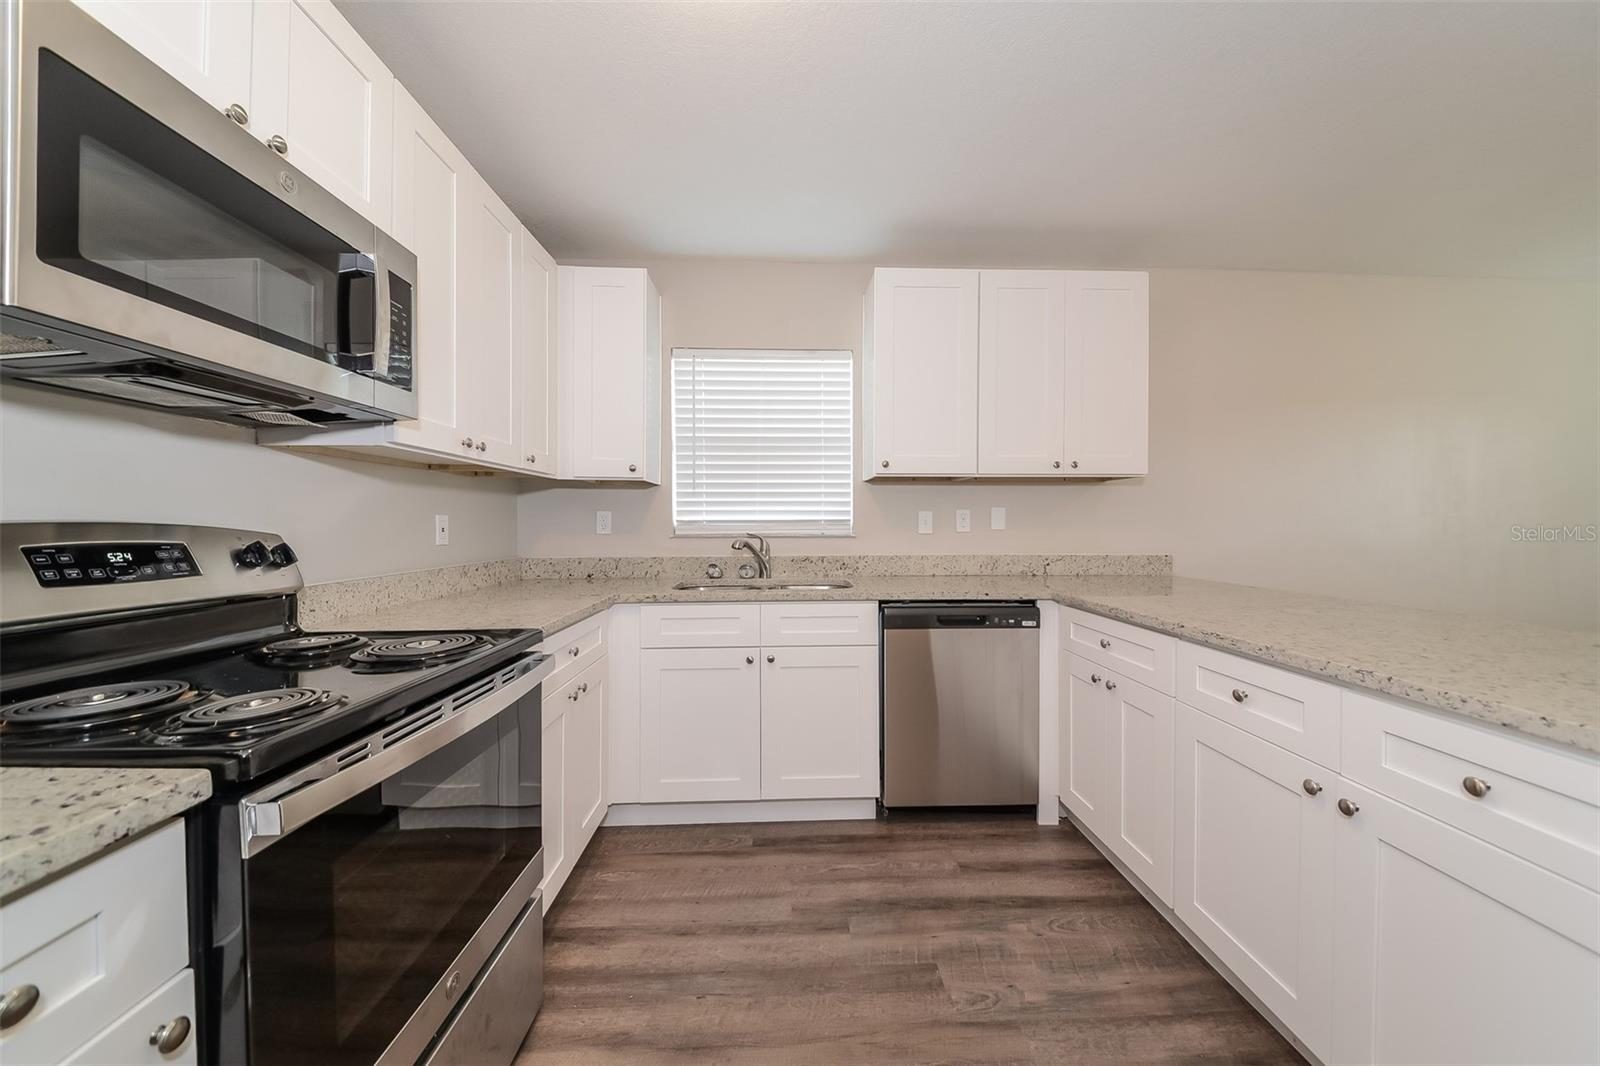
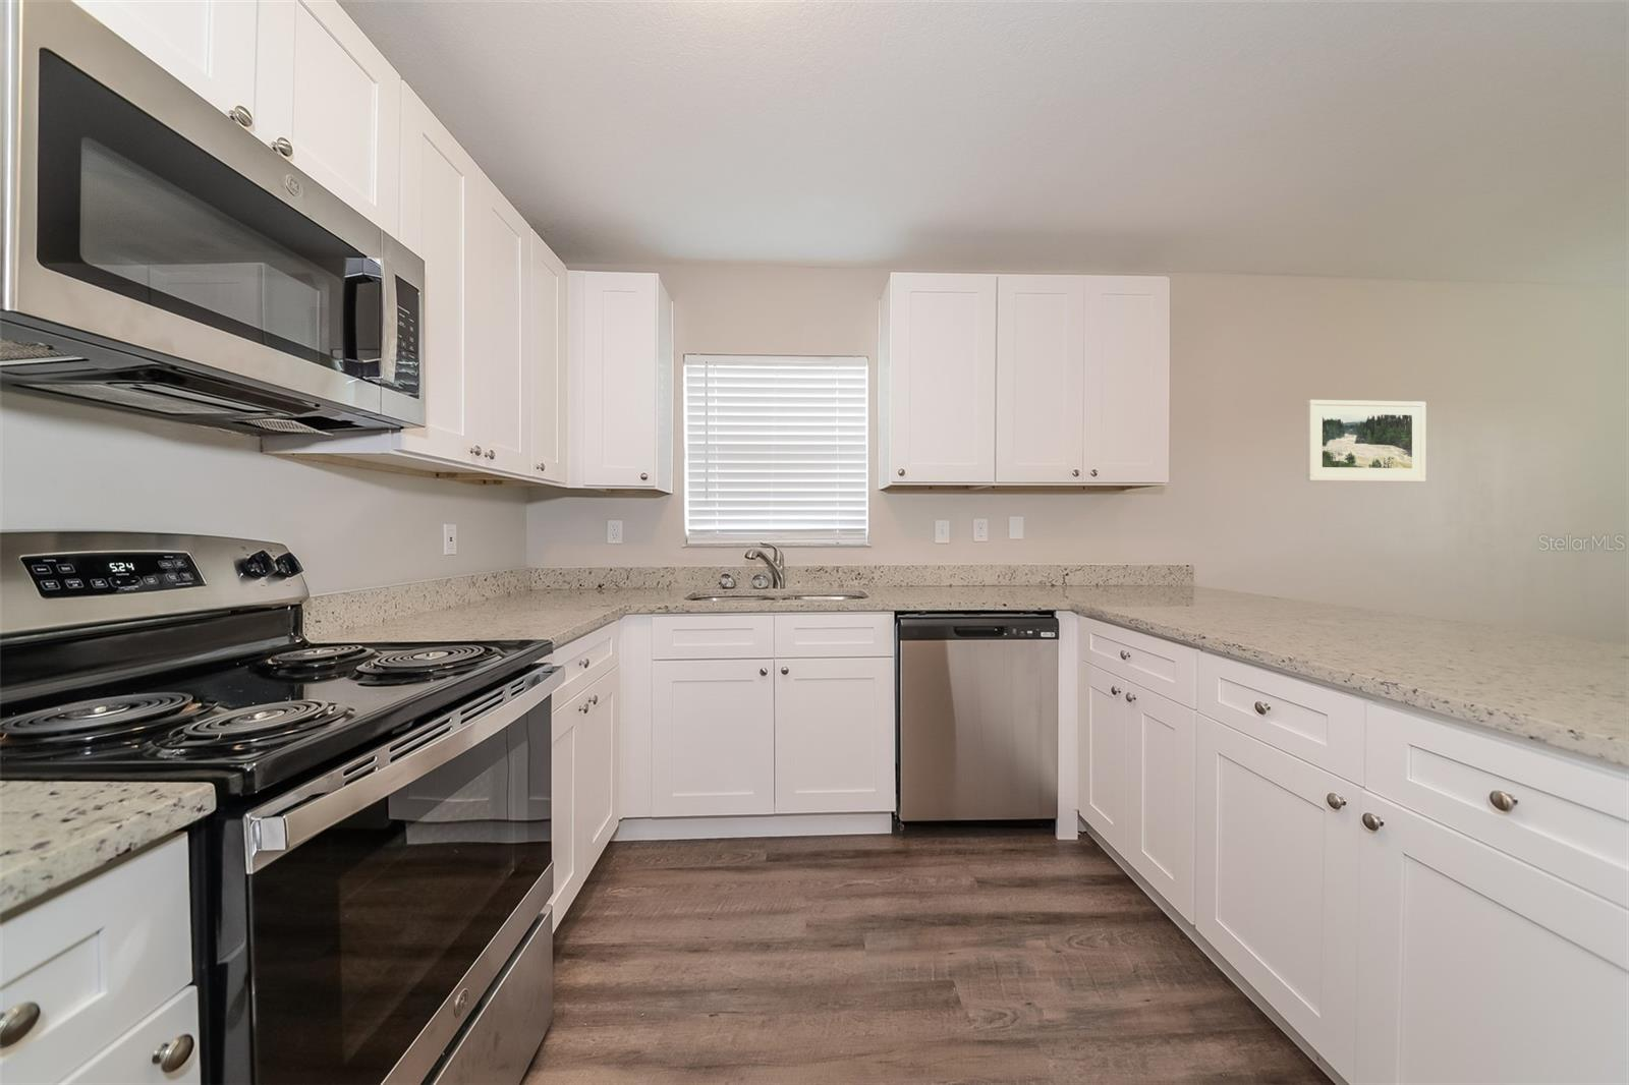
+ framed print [1306,398,1427,483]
